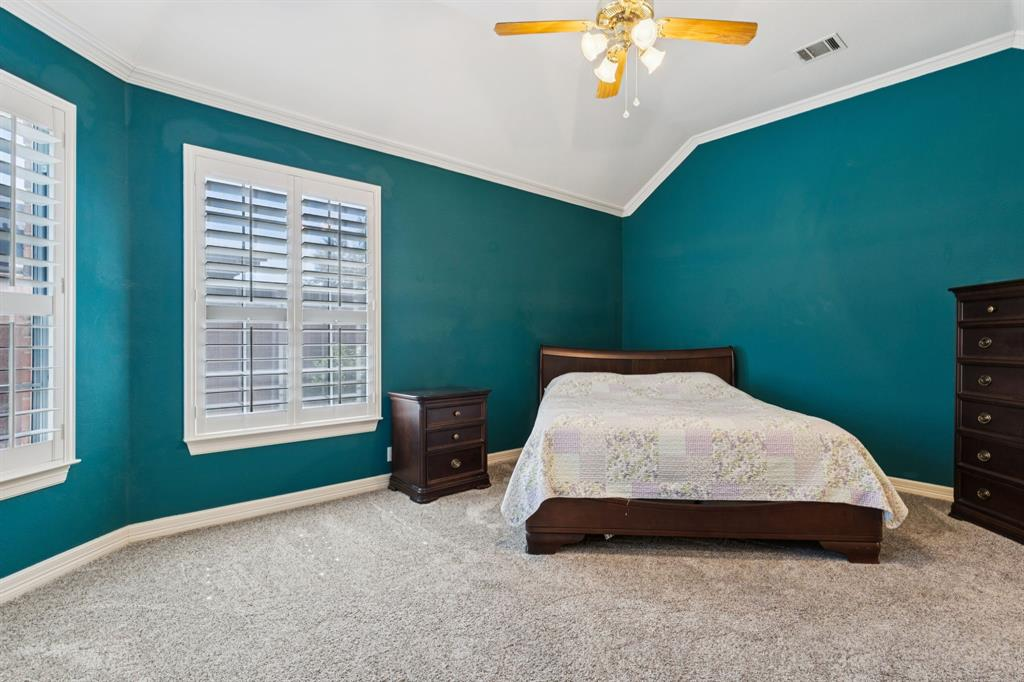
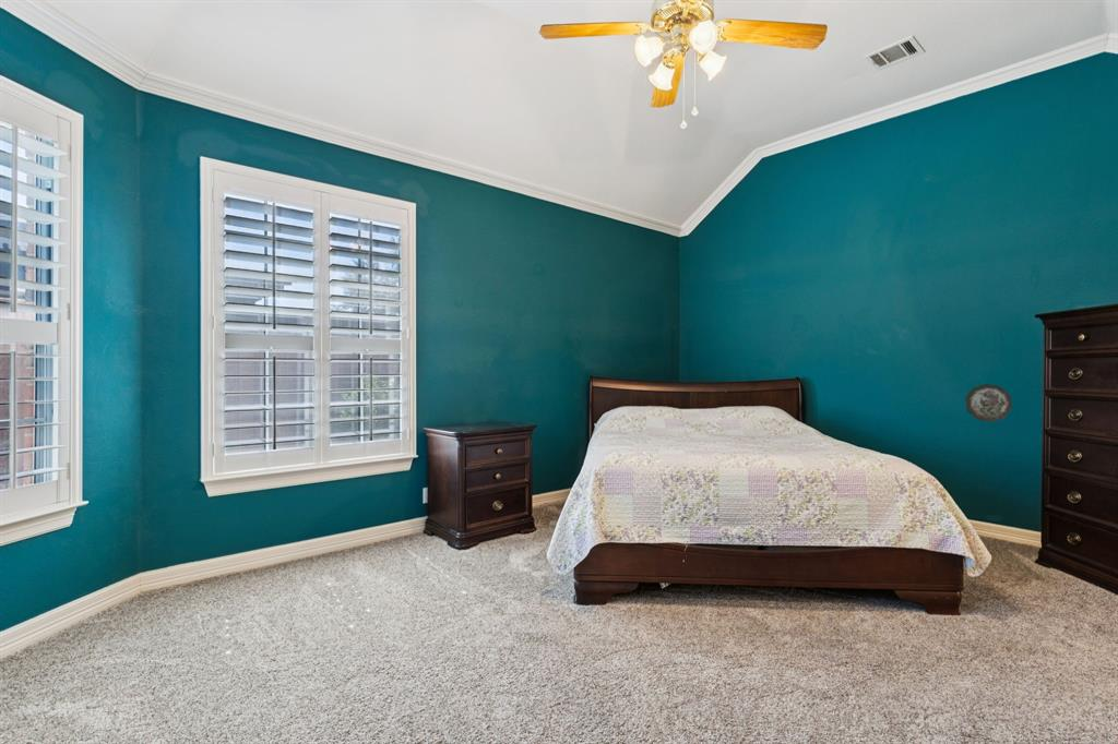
+ decorative plate [964,383,1013,423]
